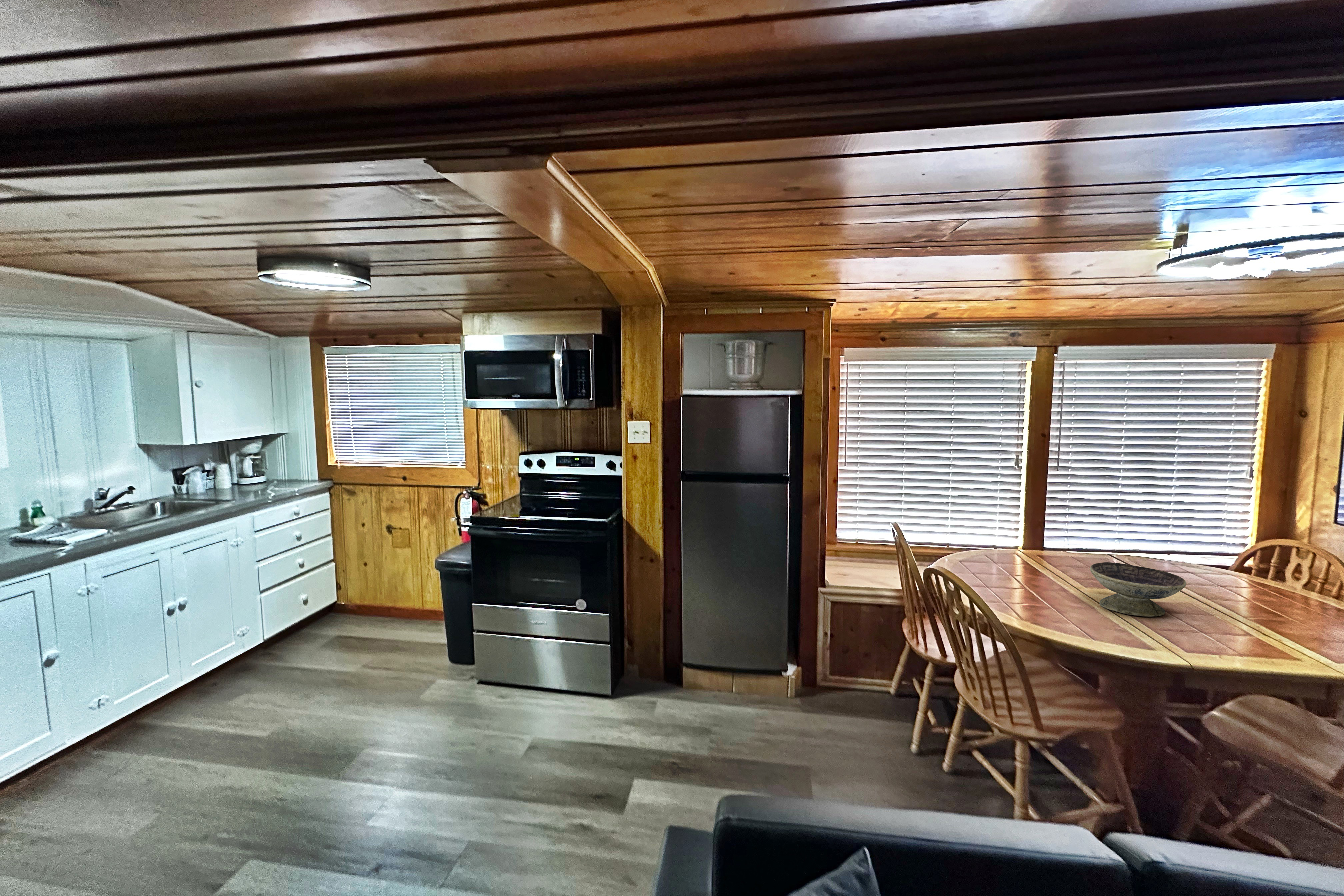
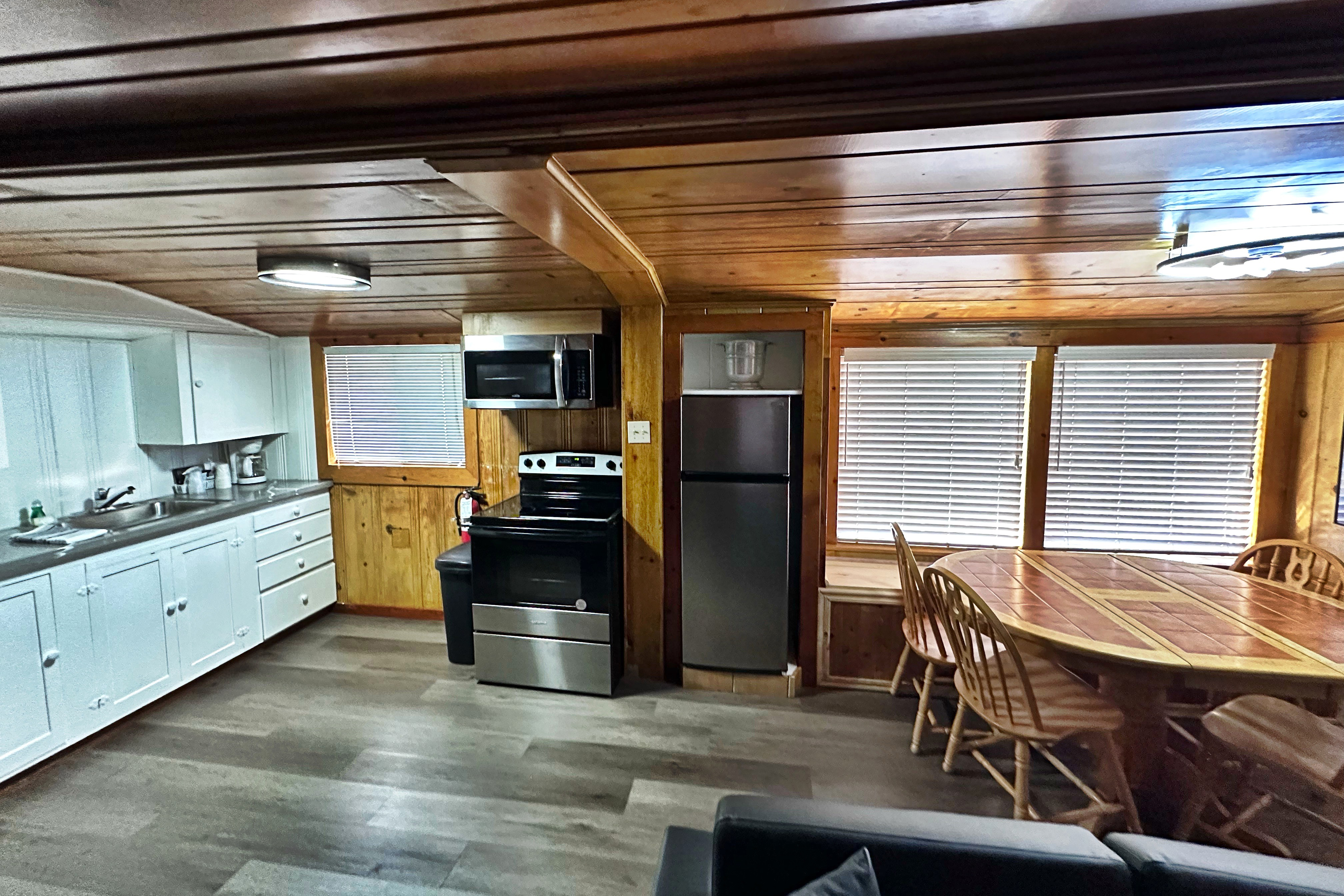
- decorative bowl [1090,562,1186,617]
